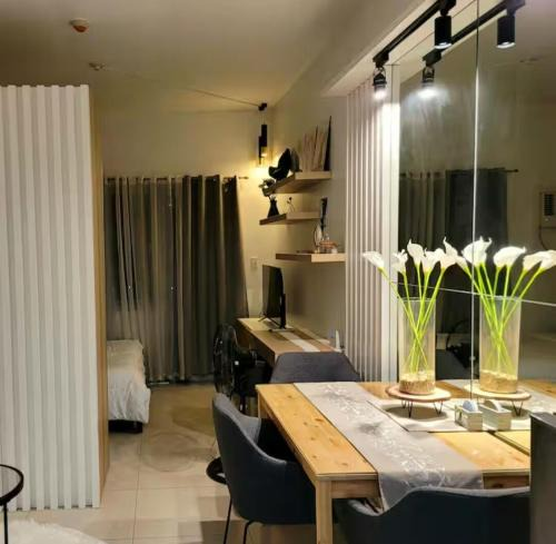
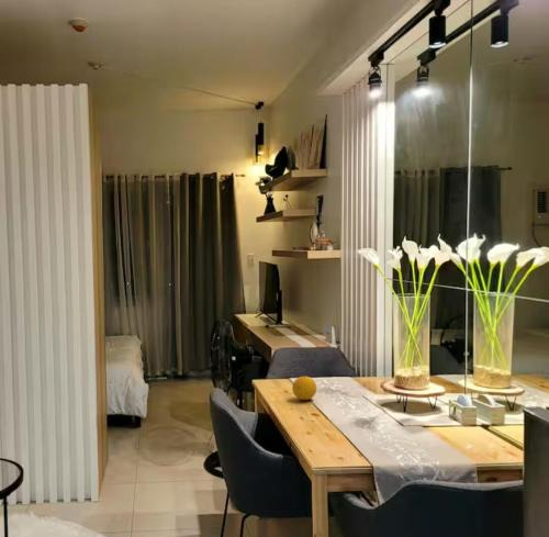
+ fruit [291,374,317,401]
